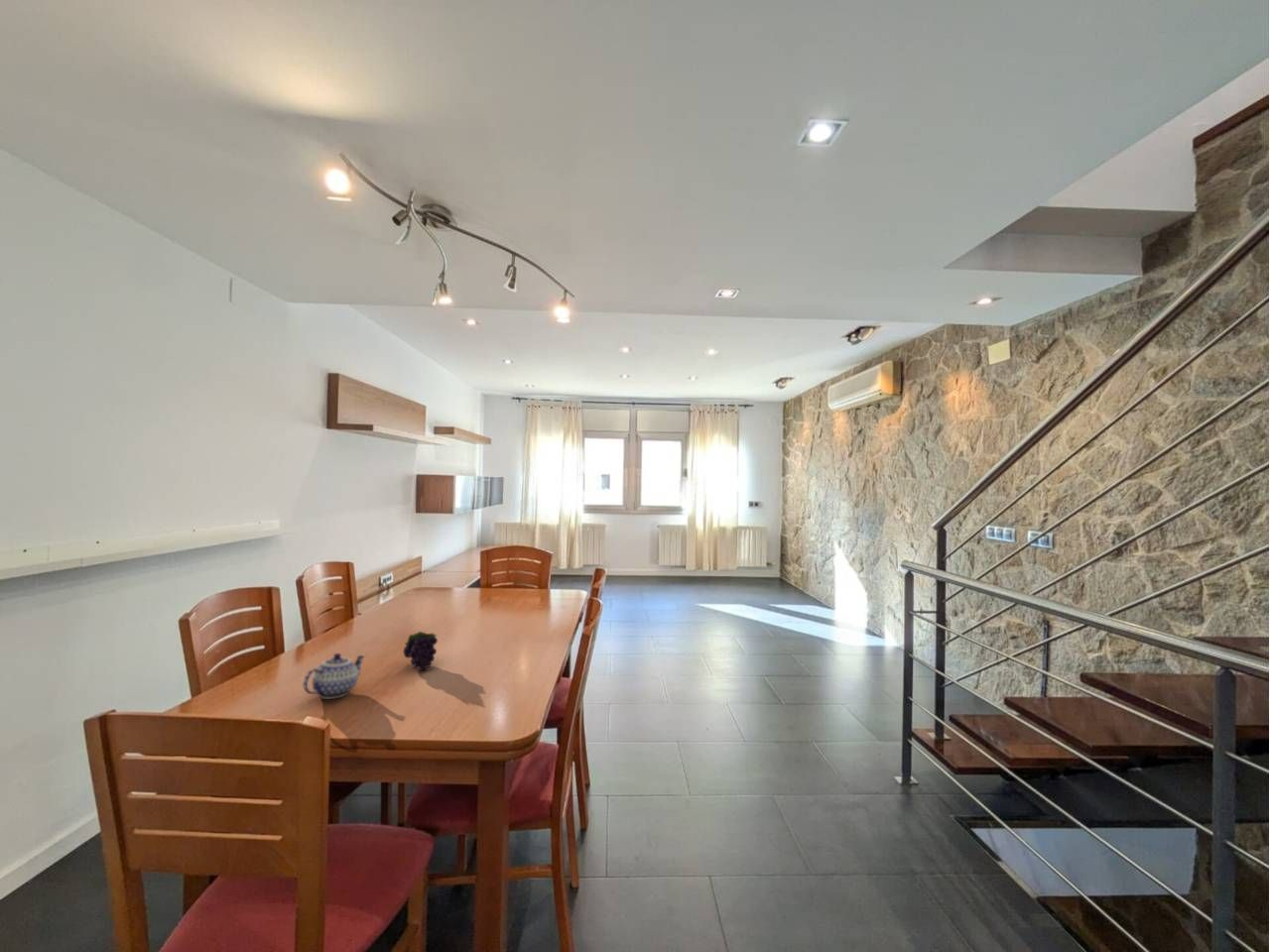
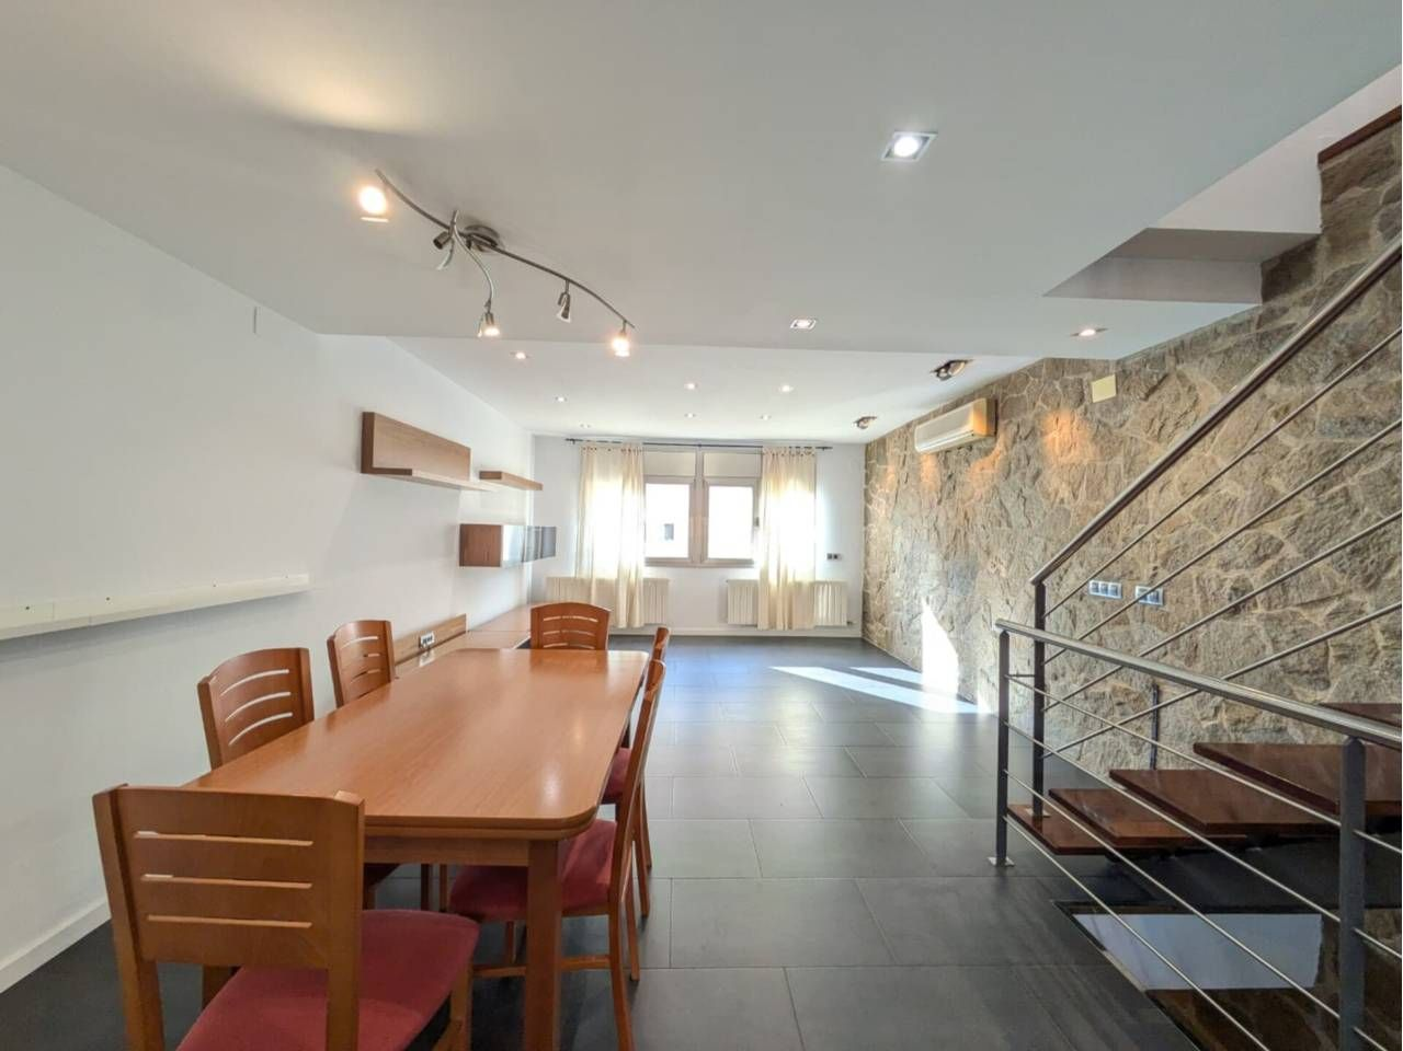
- teapot [303,653,366,700]
- fruit [402,631,439,671]
